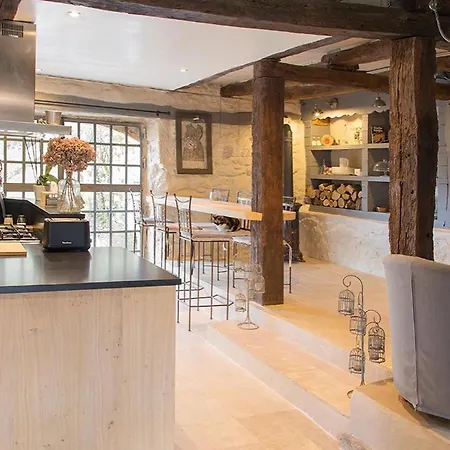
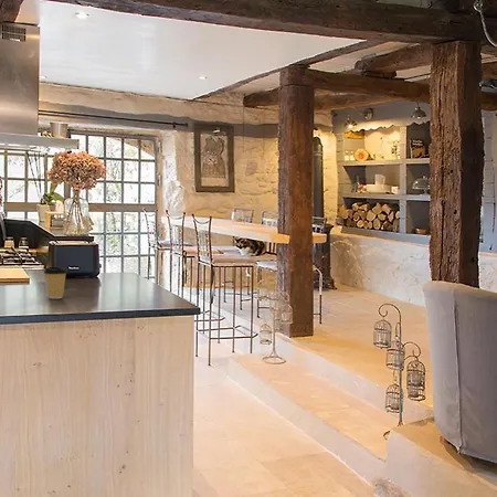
+ coffee cup [43,266,68,299]
